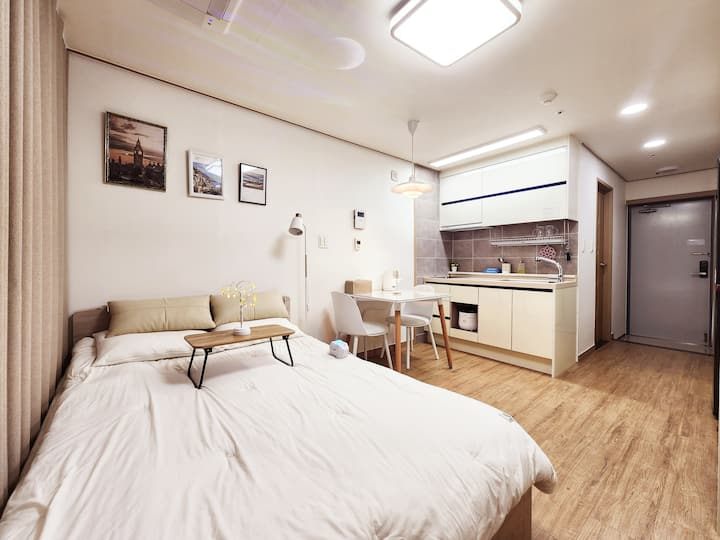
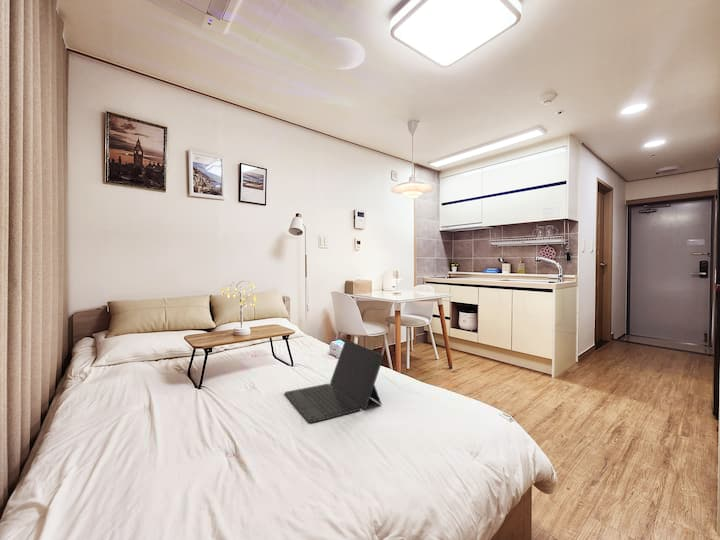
+ laptop computer [284,338,385,424]
